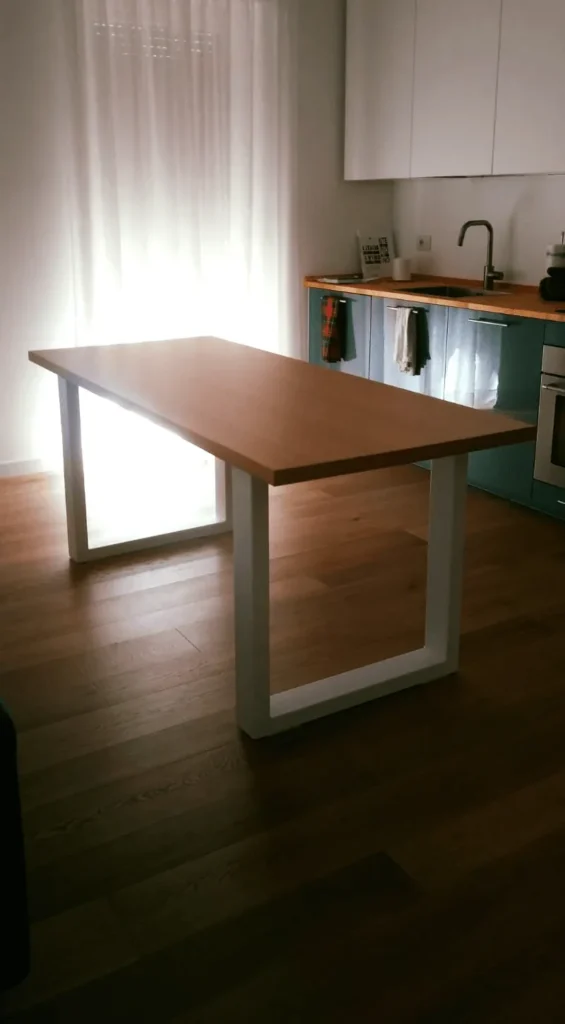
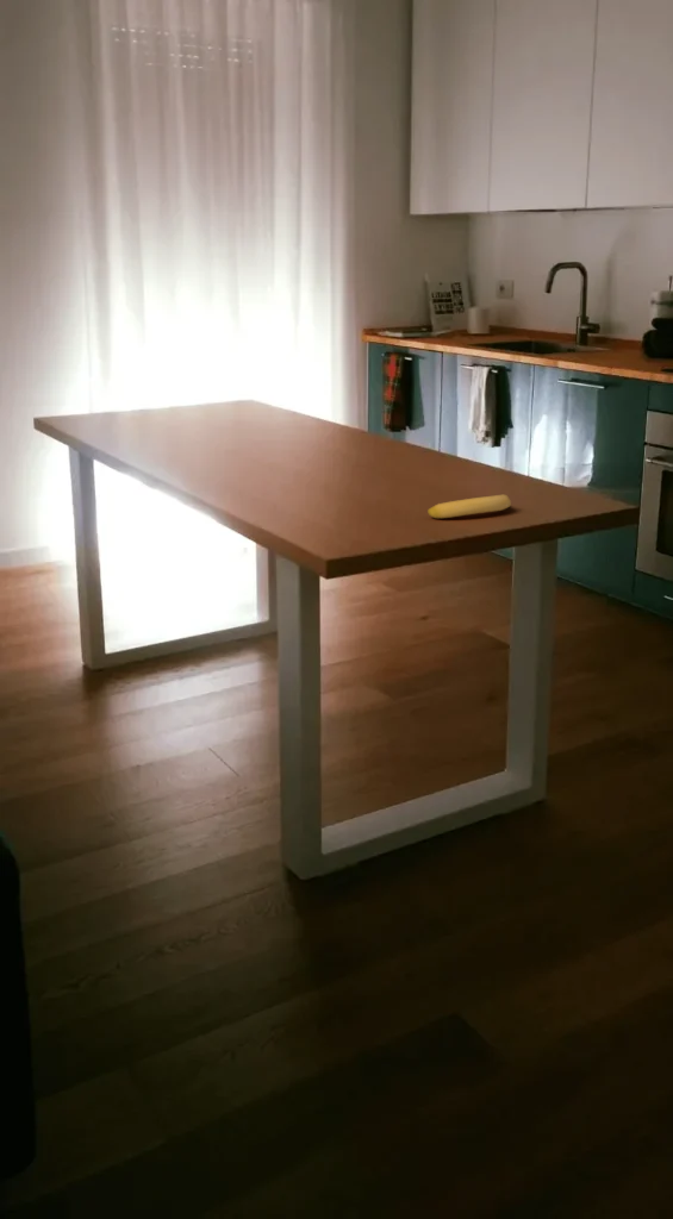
+ banana [426,494,512,519]
